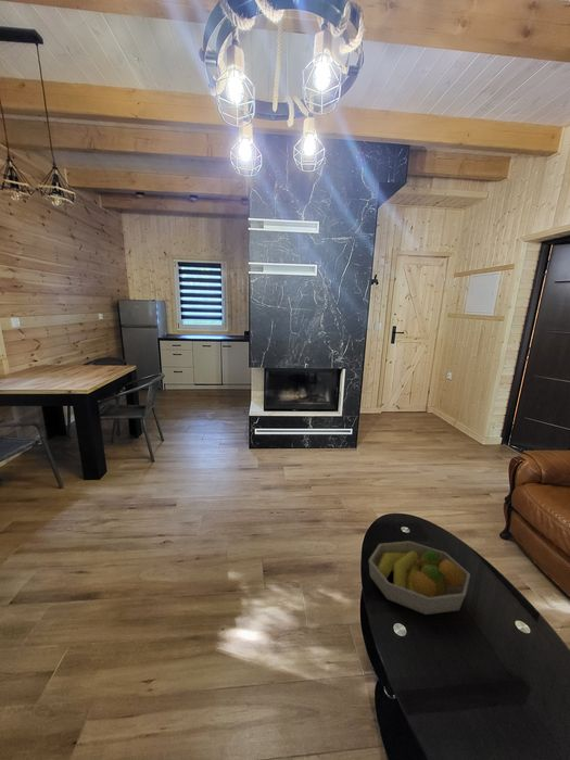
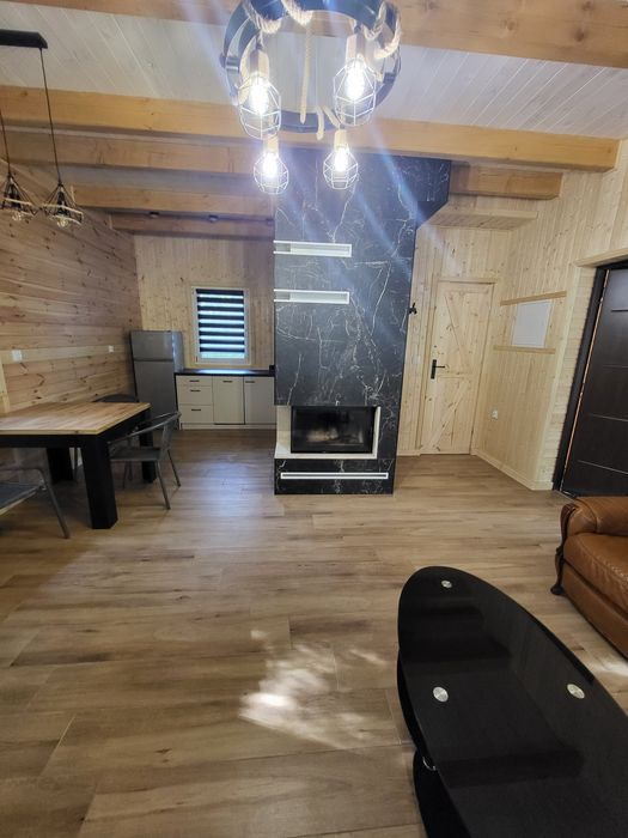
- fruit bowl [368,540,471,616]
